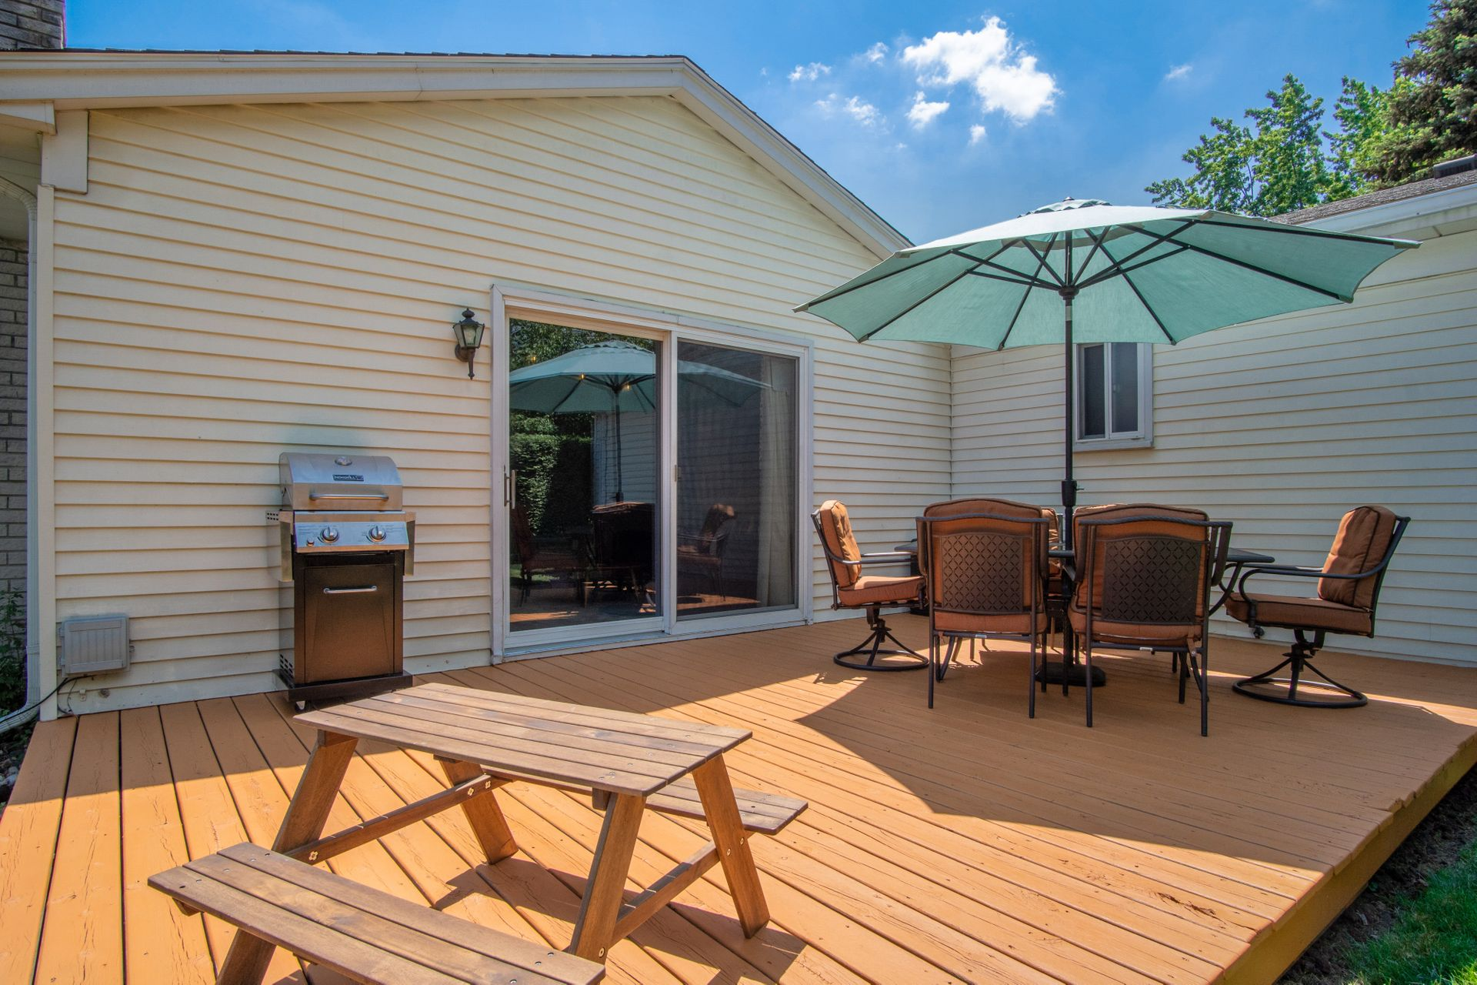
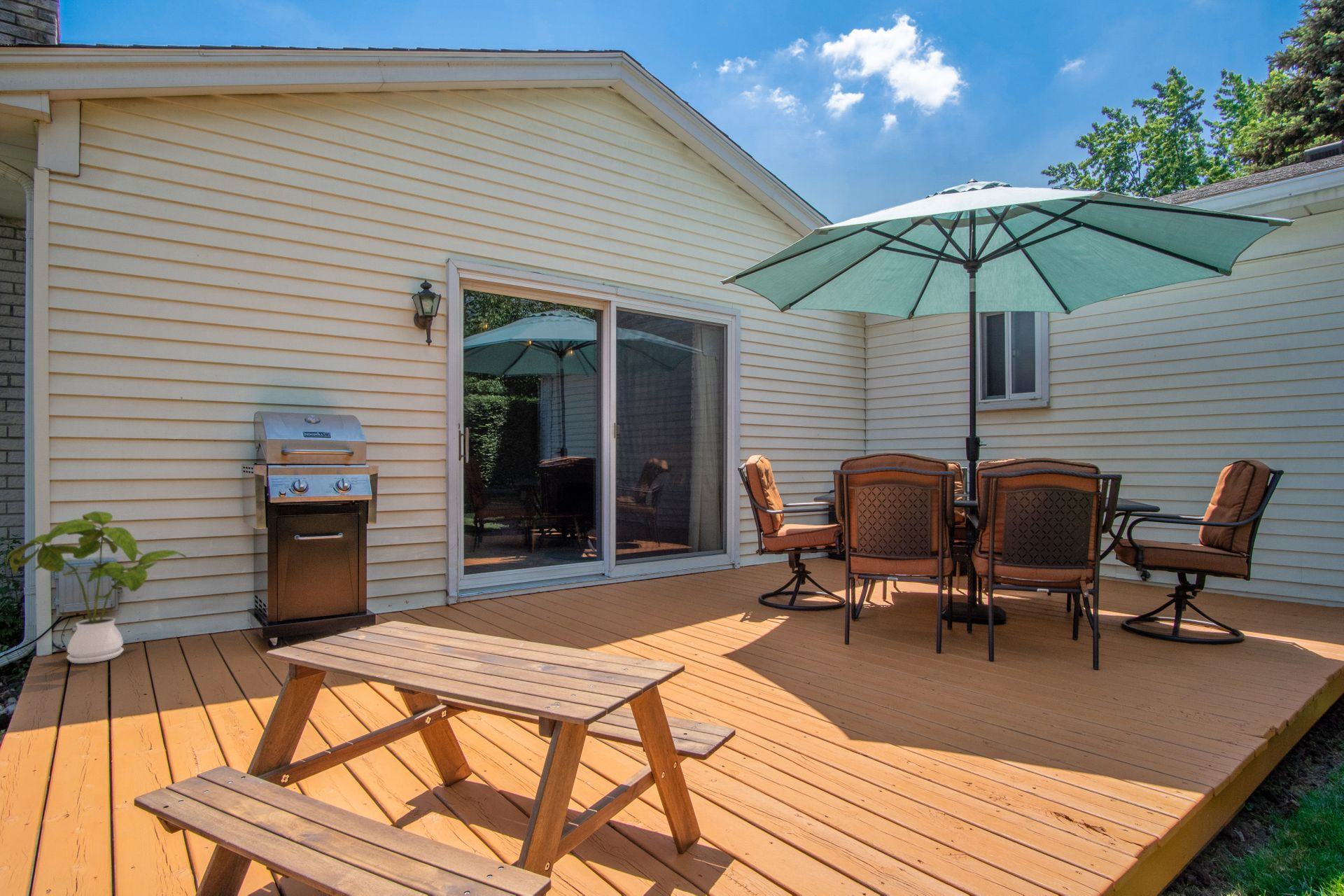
+ house plant [5,510,189,664]
